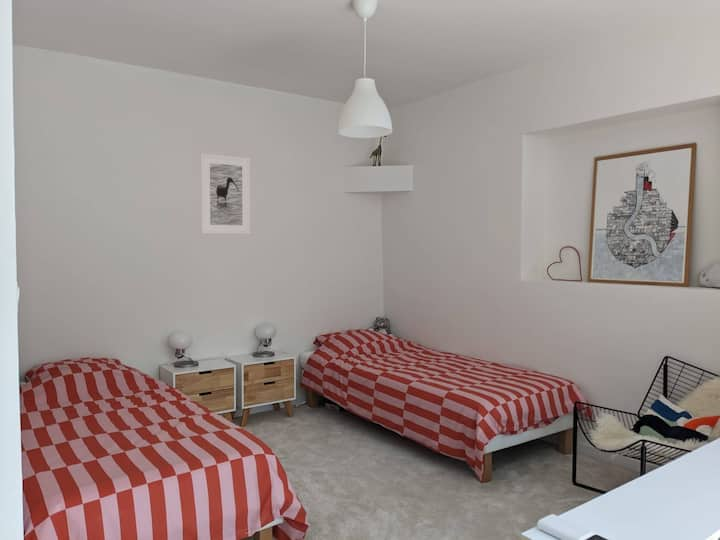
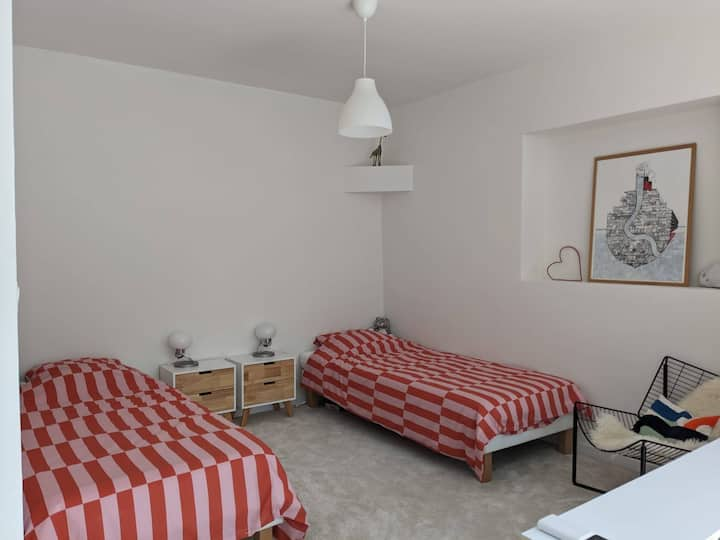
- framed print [200,153,251,235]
